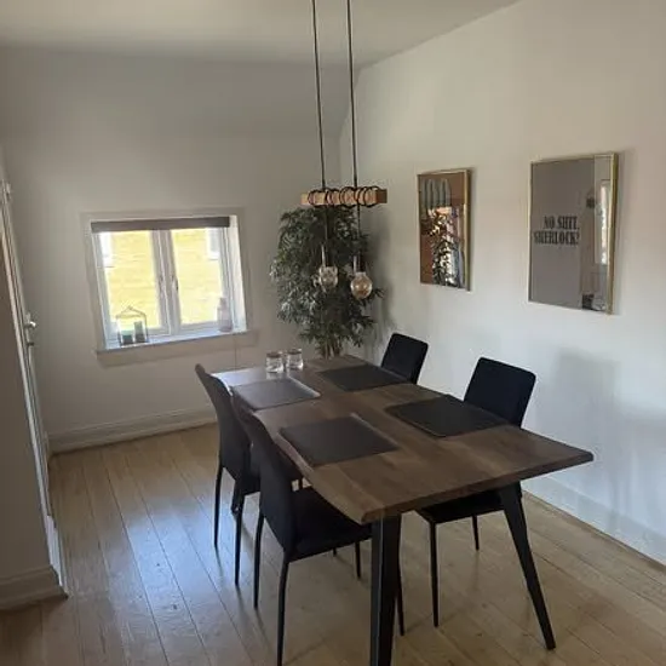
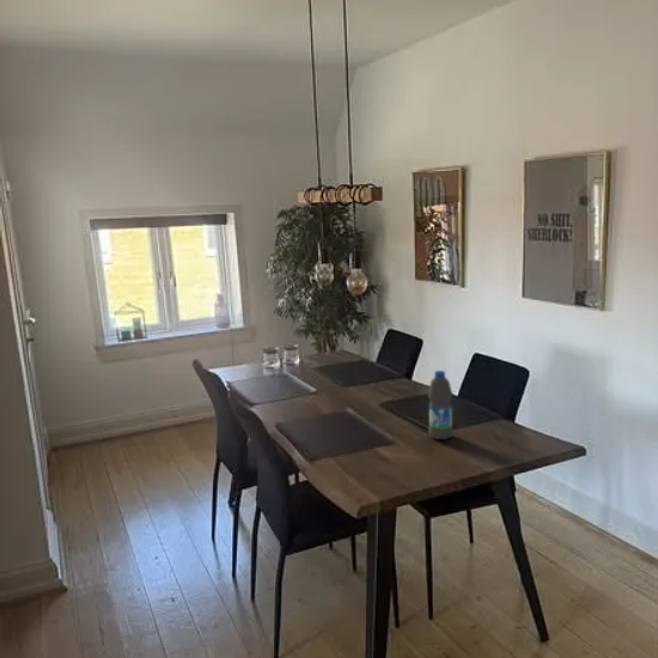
+ water bottle [427,370,455,440]
